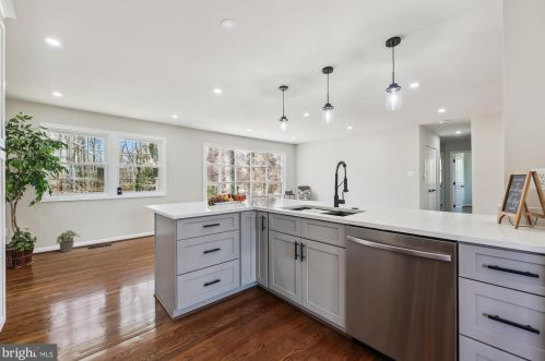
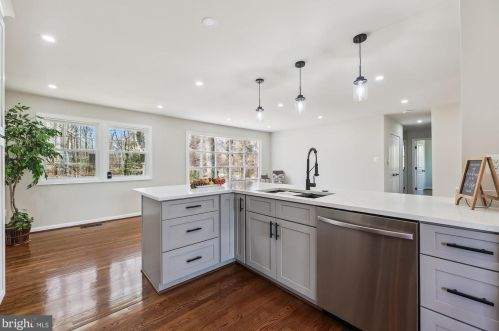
- potted plant [55,229,81,253]
